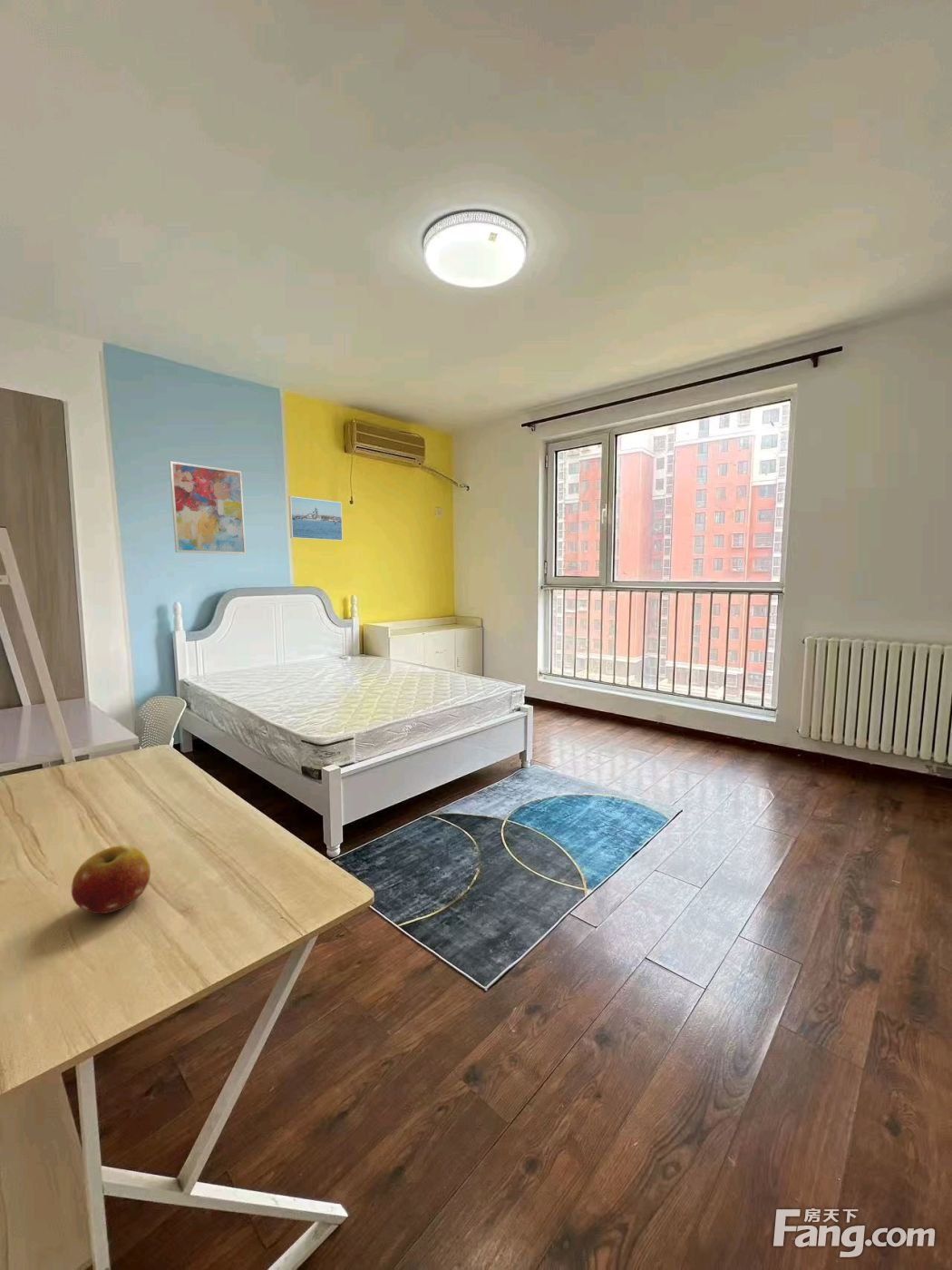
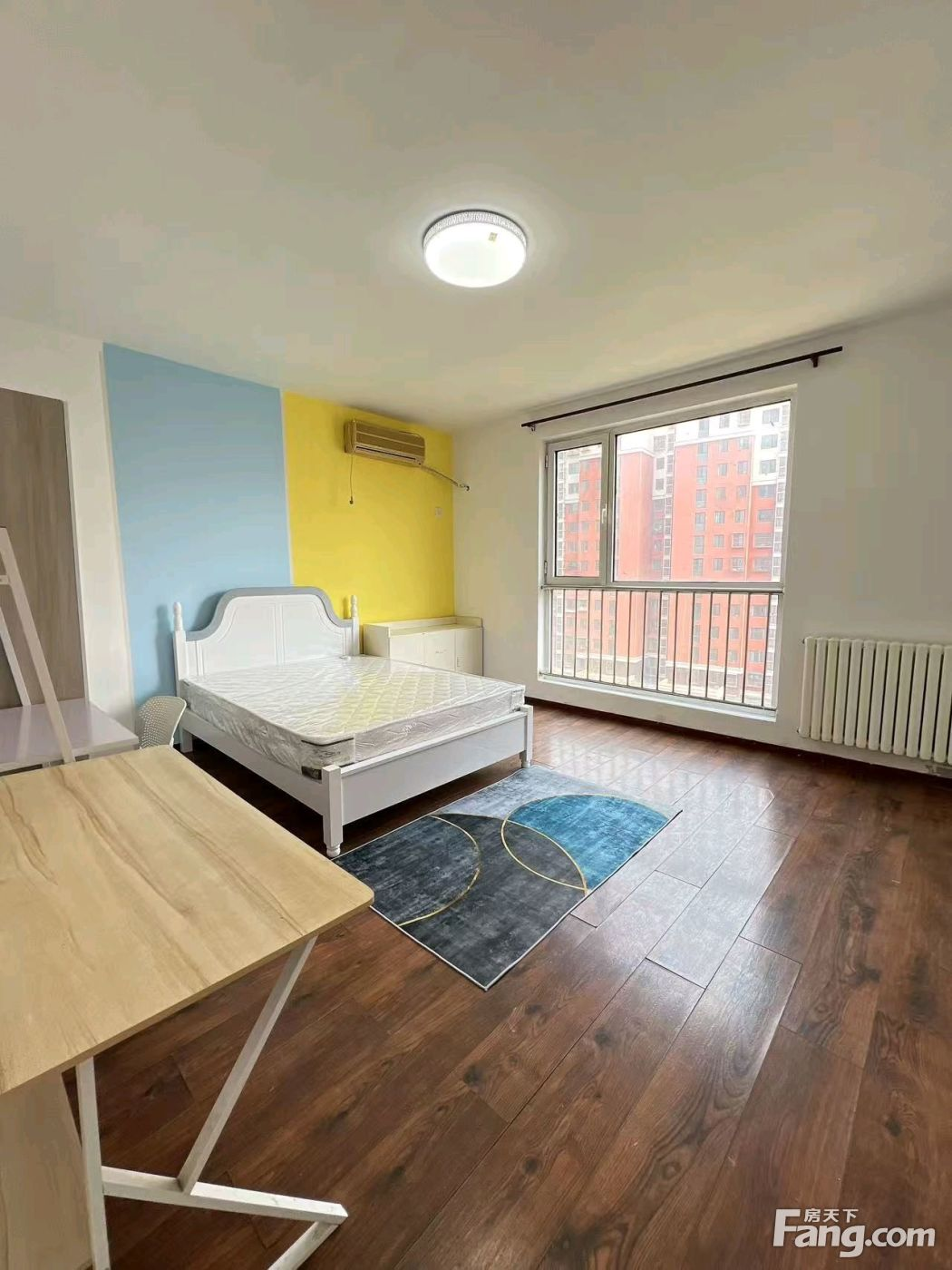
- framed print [287,495,344,542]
- wall art [169,460,247,555]
- fruit [71,845,151,914]
